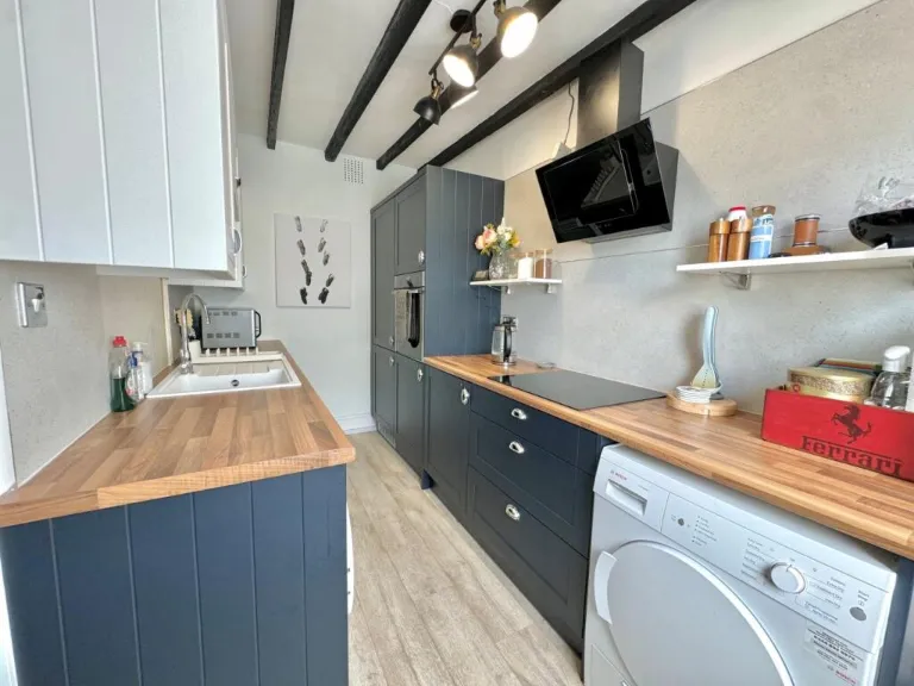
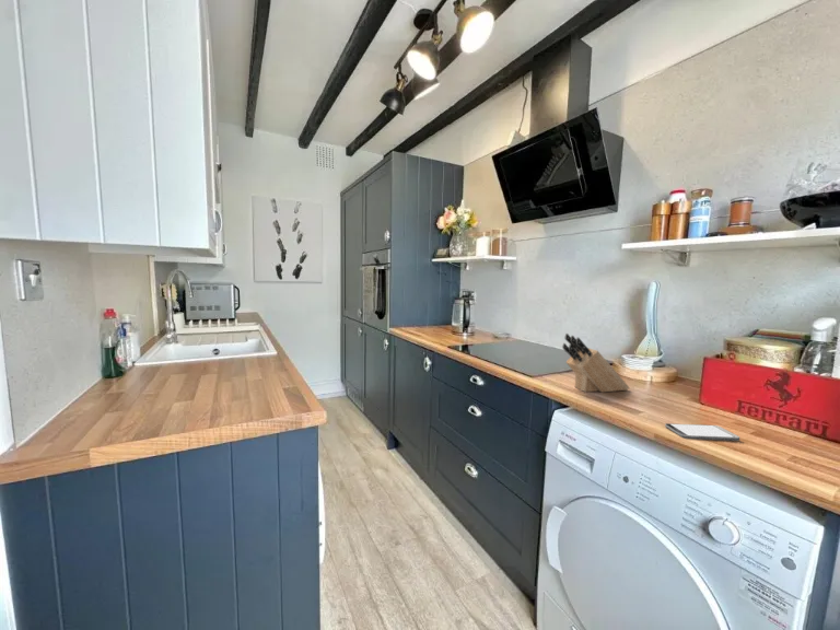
+ smartphone [664,422,740,442]
+ knife block [561,332,630,394]
